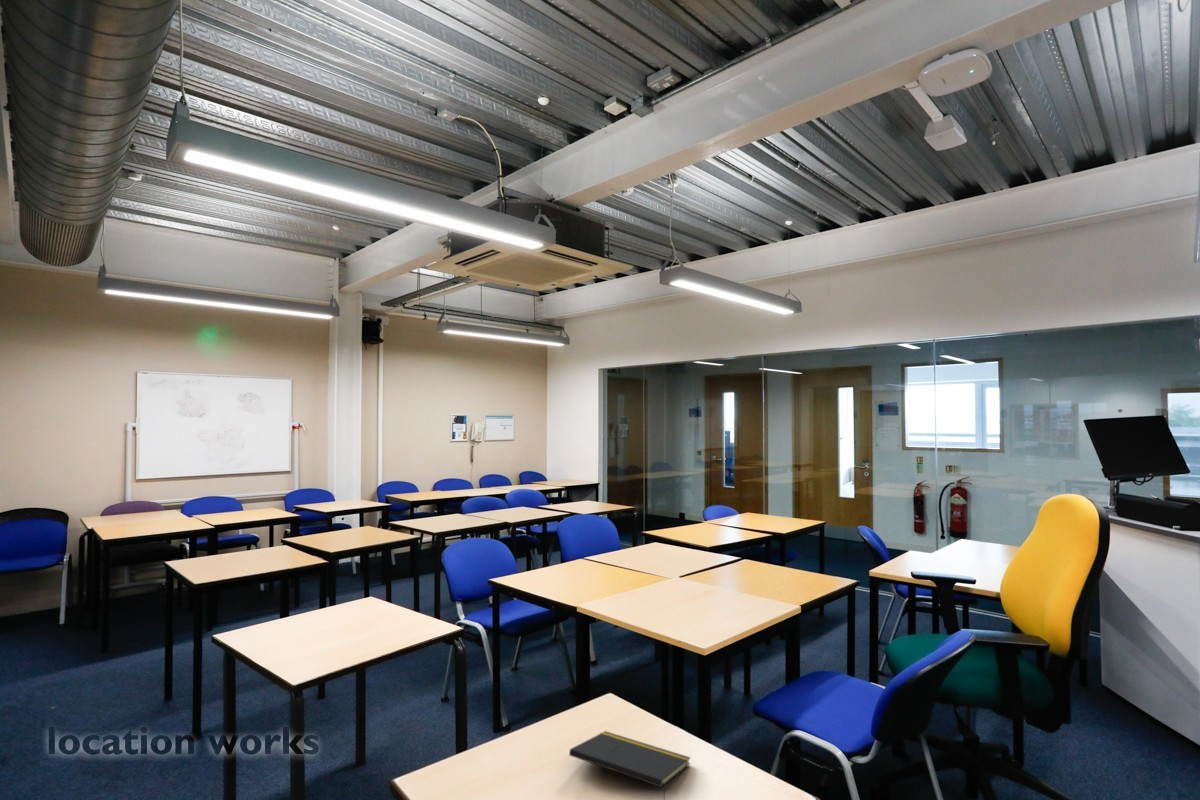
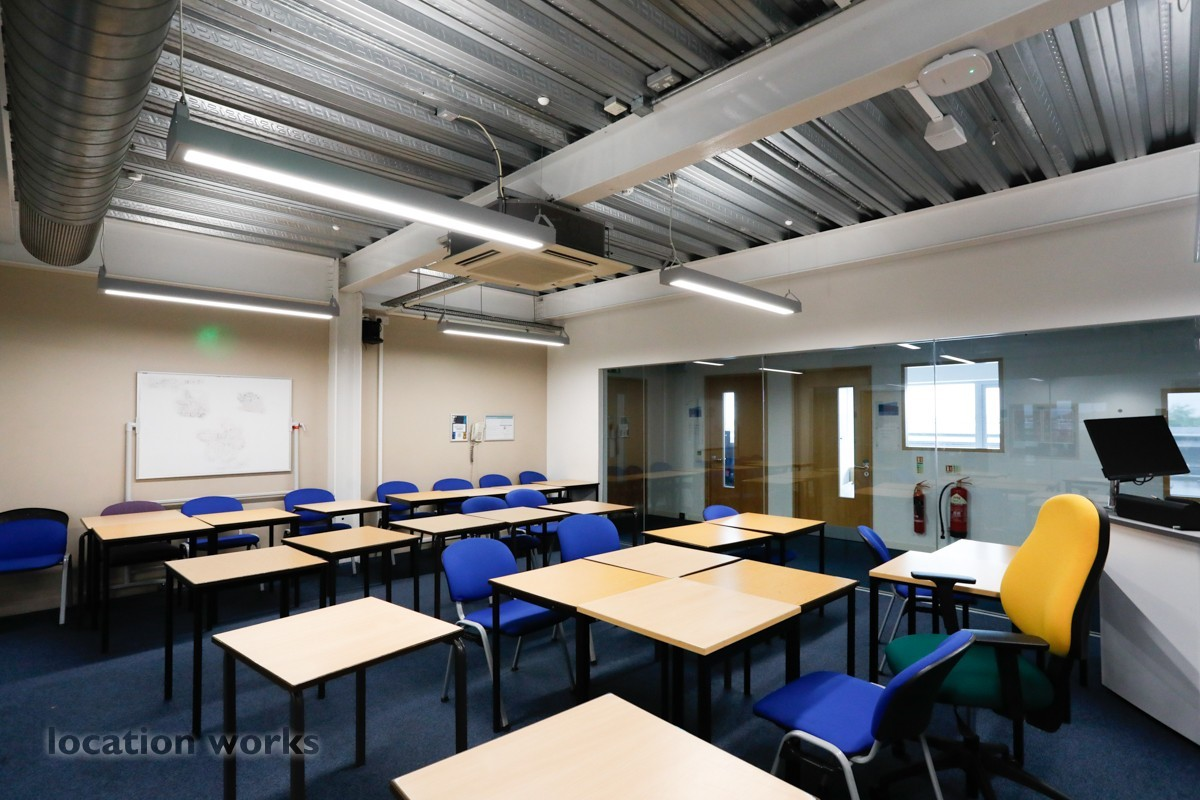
- notepad [568,730,692,800]
